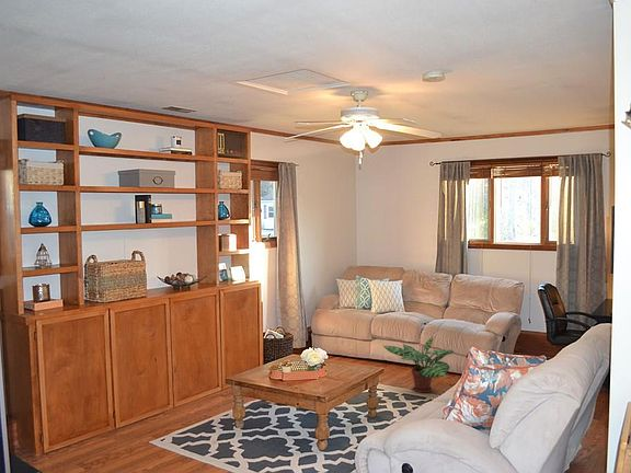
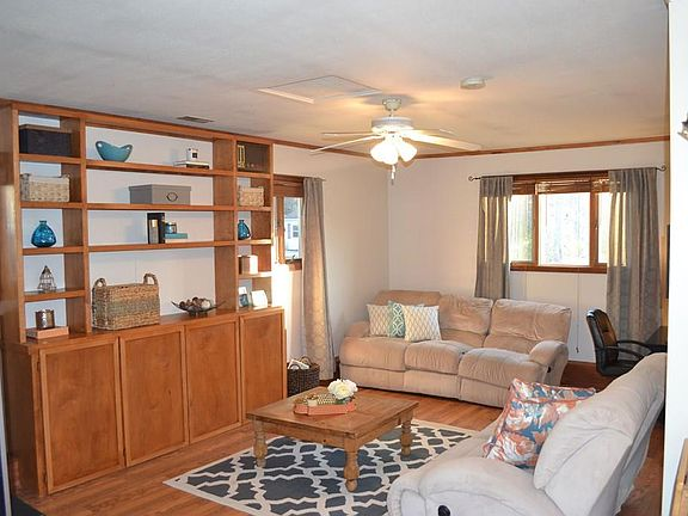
- potted plant [382,335,455,394]
